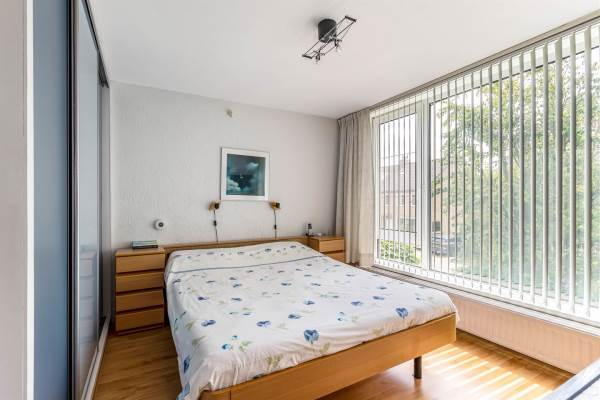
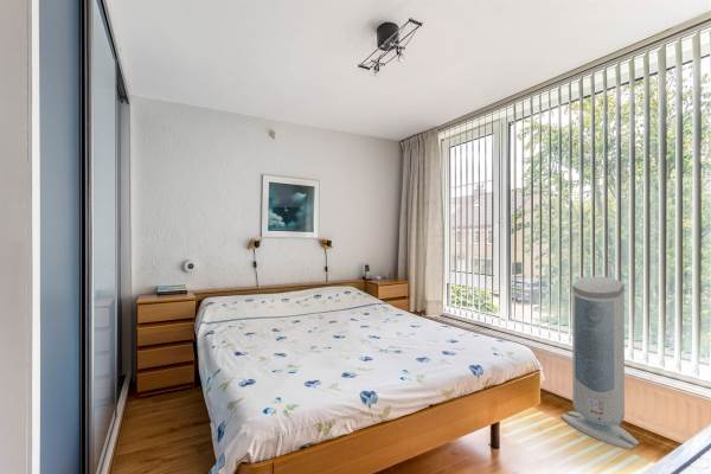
+ air purifier [561,275,640,450]
